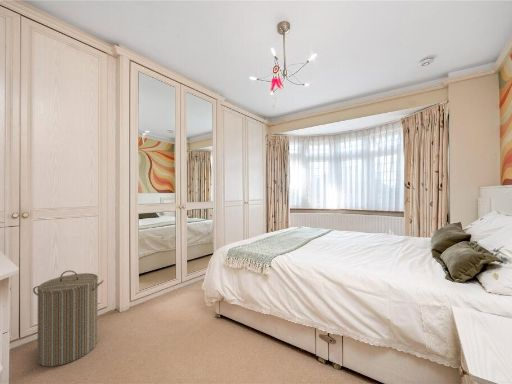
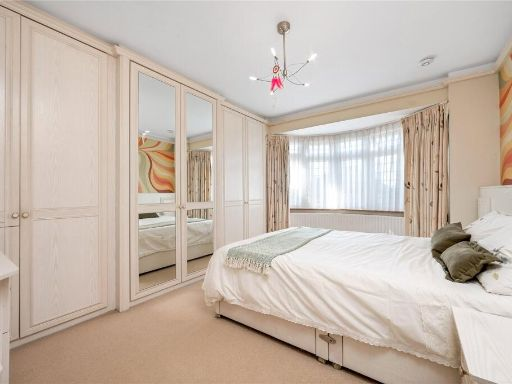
- laundry hamper [32,269,105,367]
